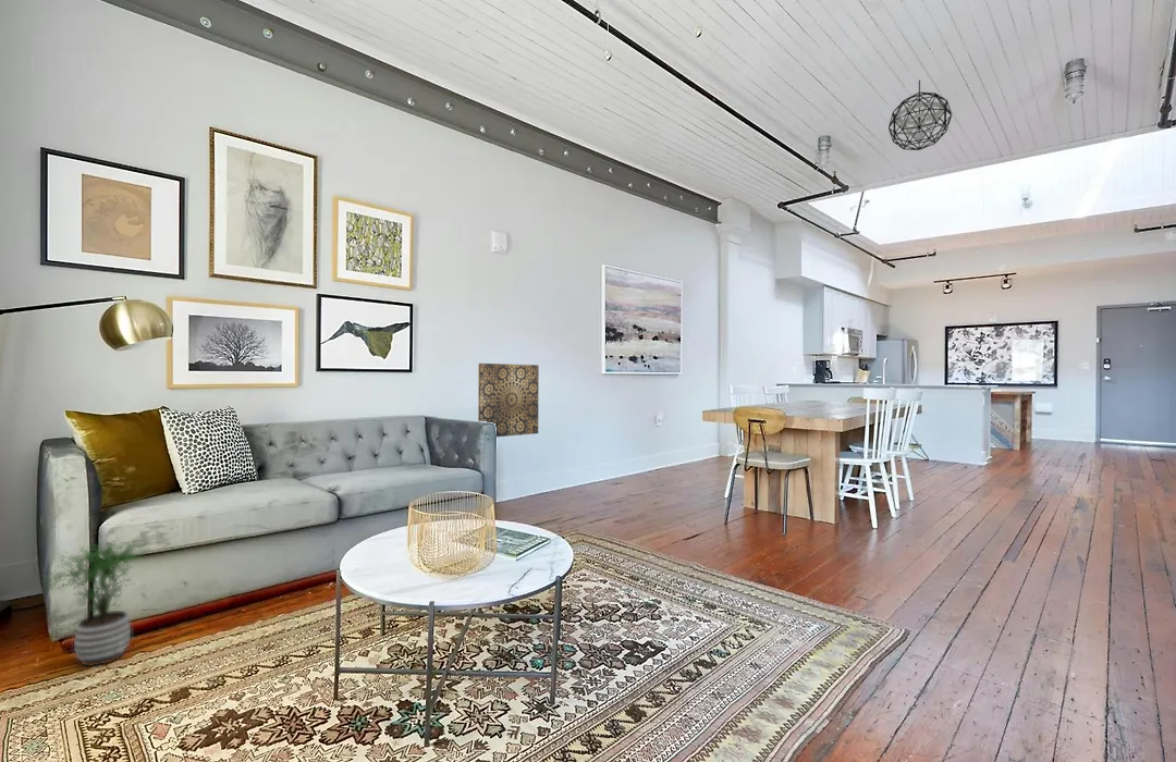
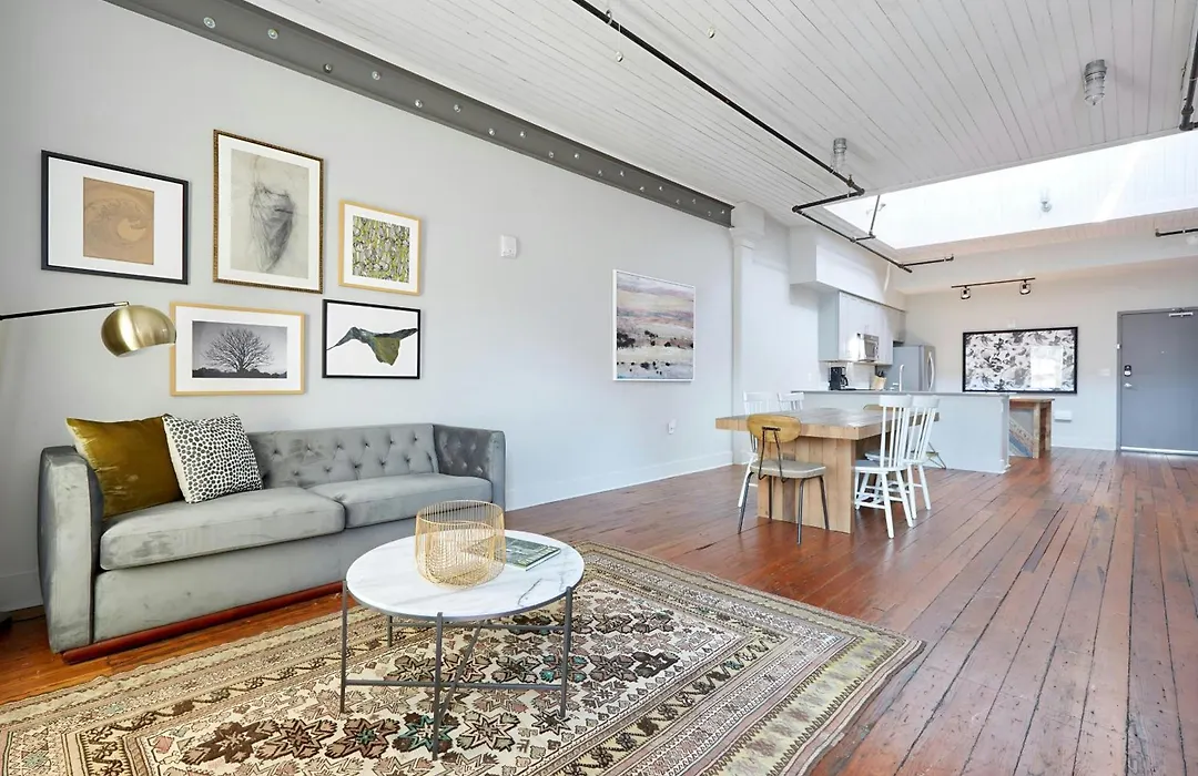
- potted plant [42,538,145,667]
- wall art [477,362,540,438]
- pendant light [887,79,953,151]
